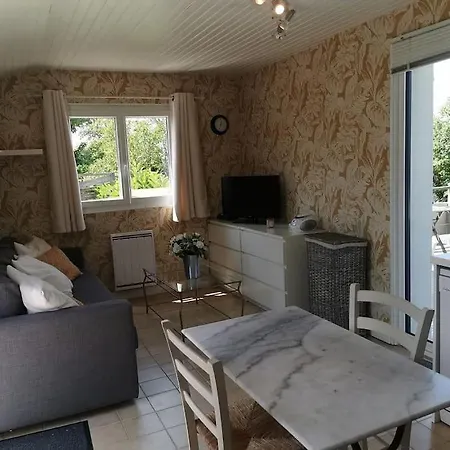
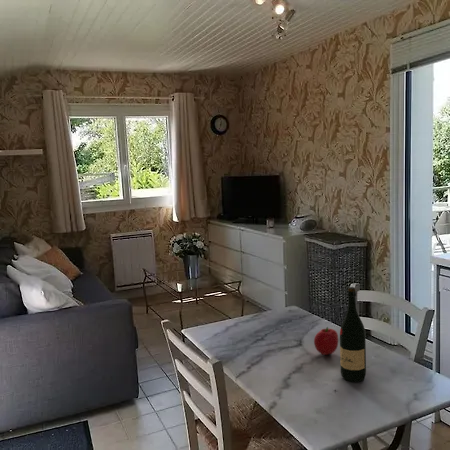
+ fruit [313,326,339,356]
+ wine bottle [339,286,367,383]
